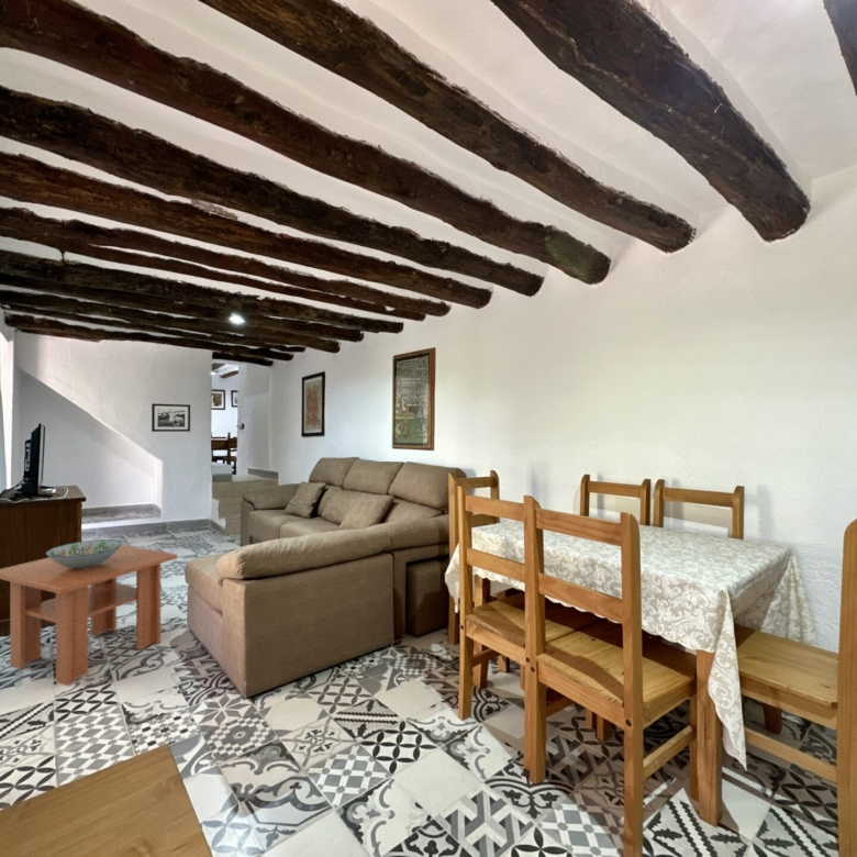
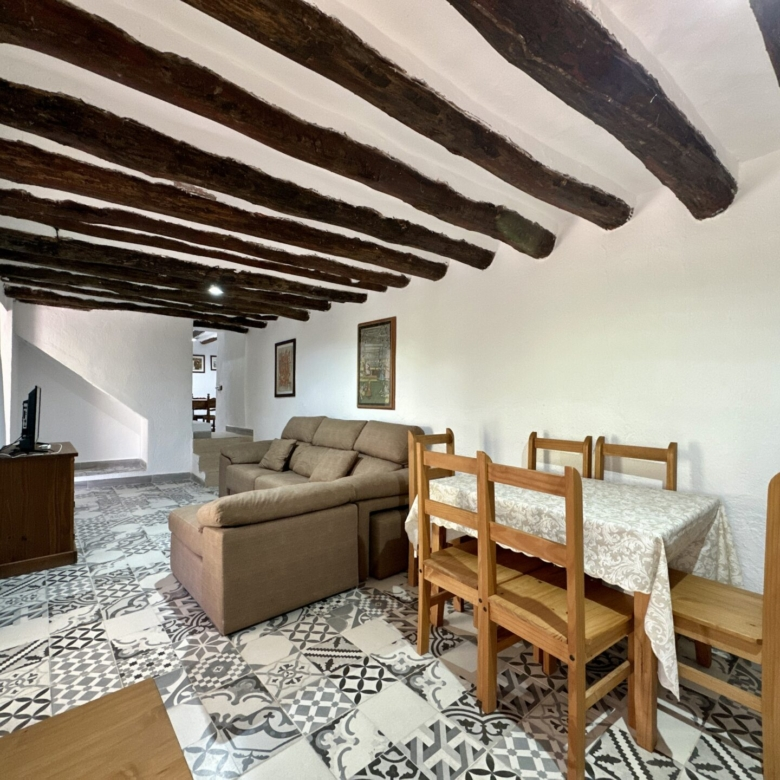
- picture frame [151,402,191,433]
- decorative bowl [45,538,123,569]
- coffee table [0,544,178,687]
